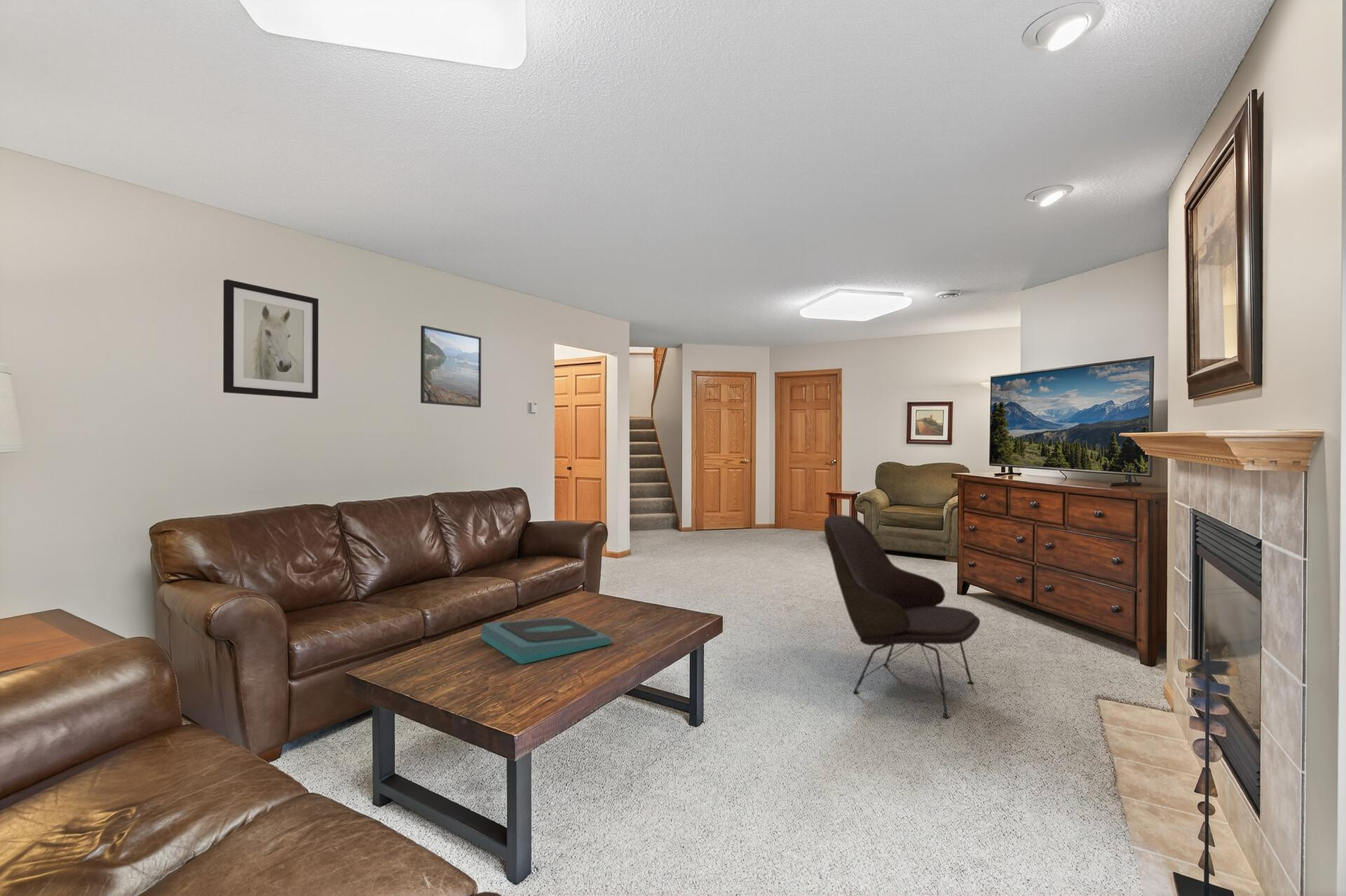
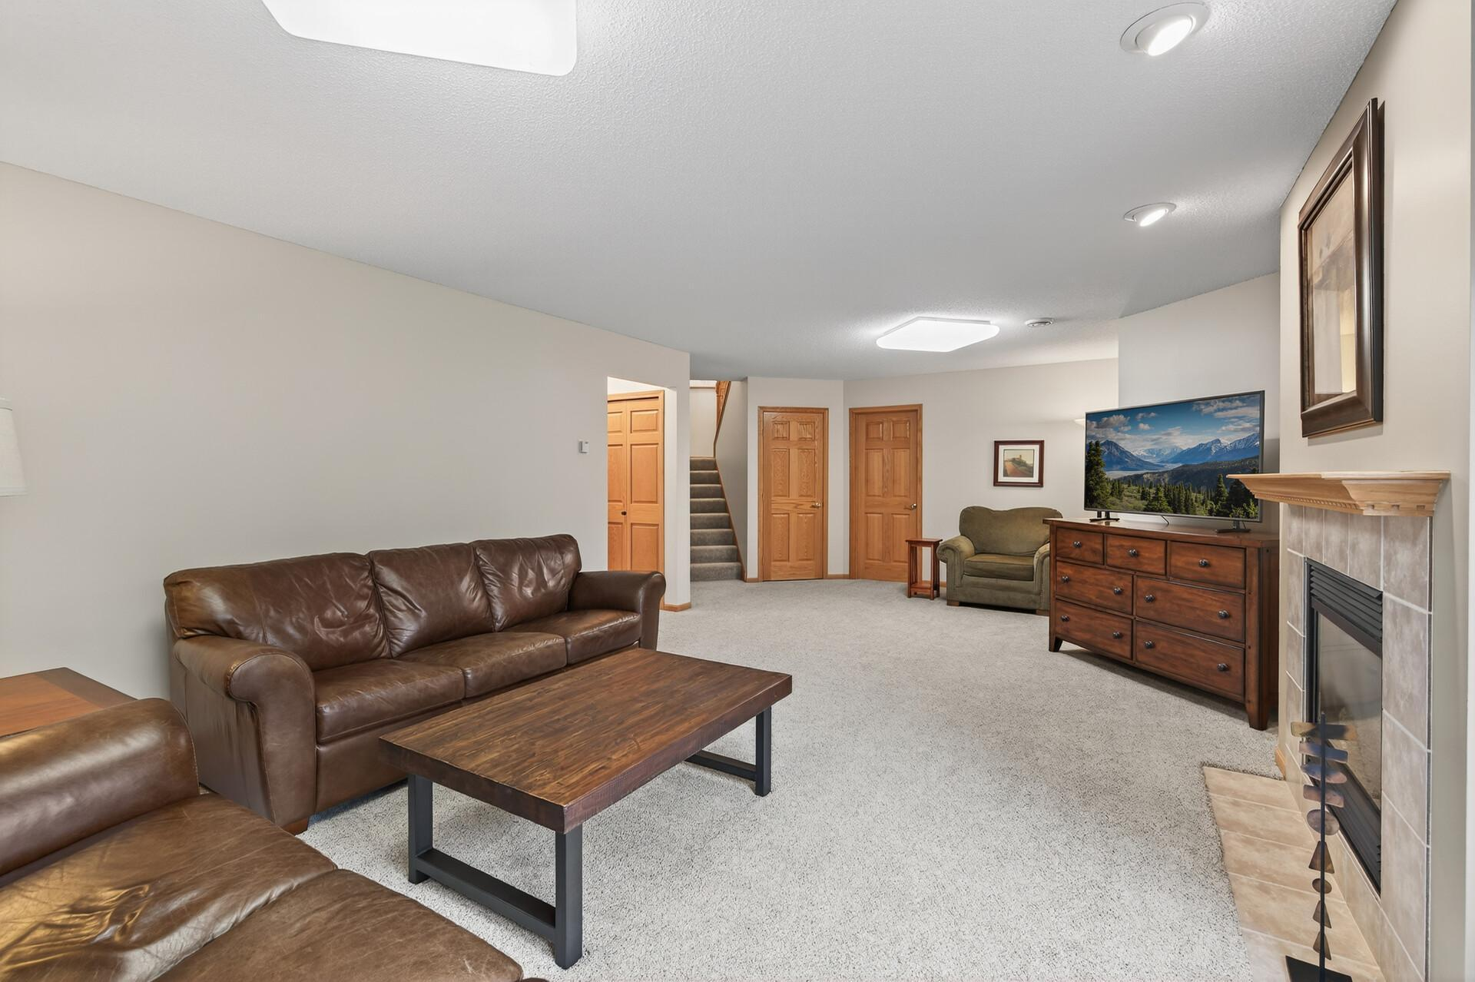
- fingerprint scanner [480,616,614,665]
- lounge chair [824,514,981,718]
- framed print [420,325,482,408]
- wall art [223,278,319,400]
